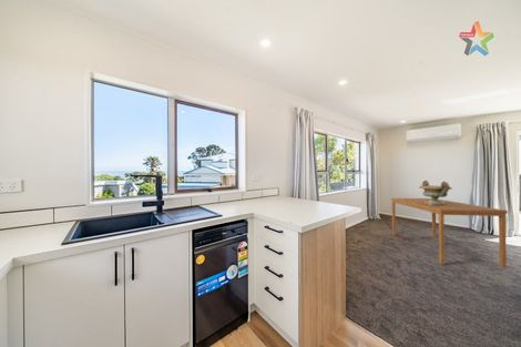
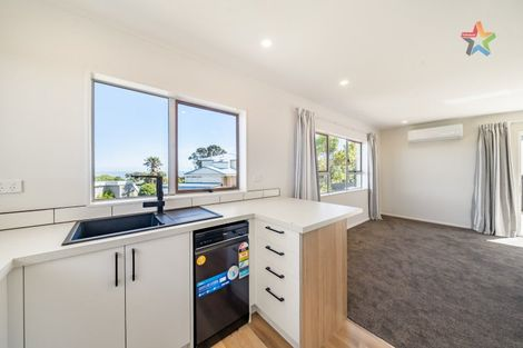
- dining table [390,197,509,269]
- decorative urn [418,180,453,206]
